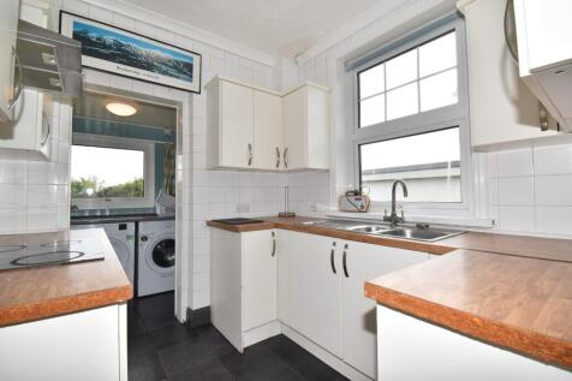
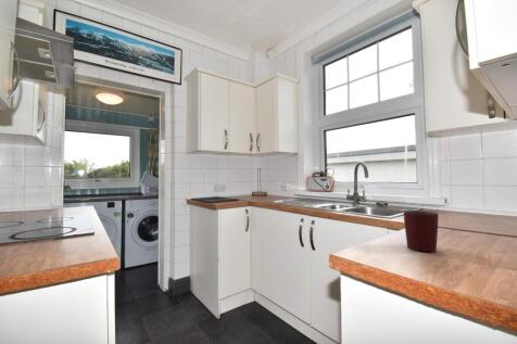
+ mug [403,209,440,253]
